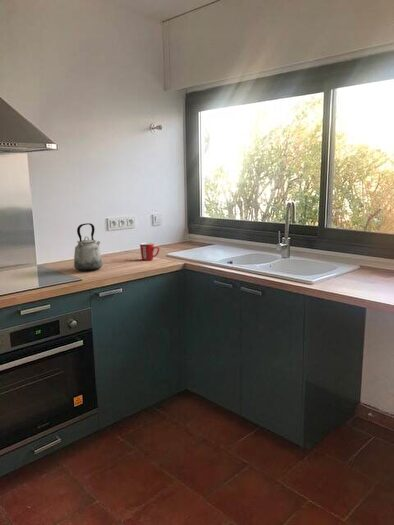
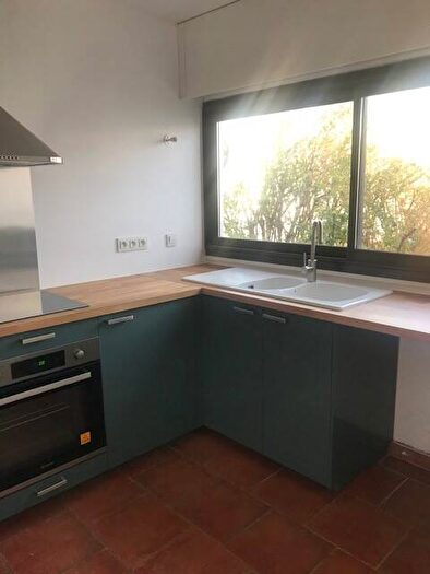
- mug [139,242,161,261]
- kettle [73,222,103,272]
